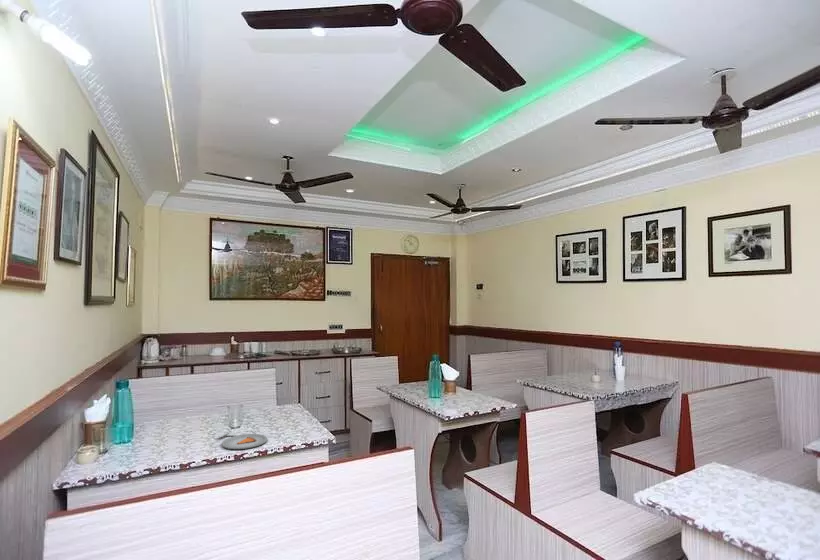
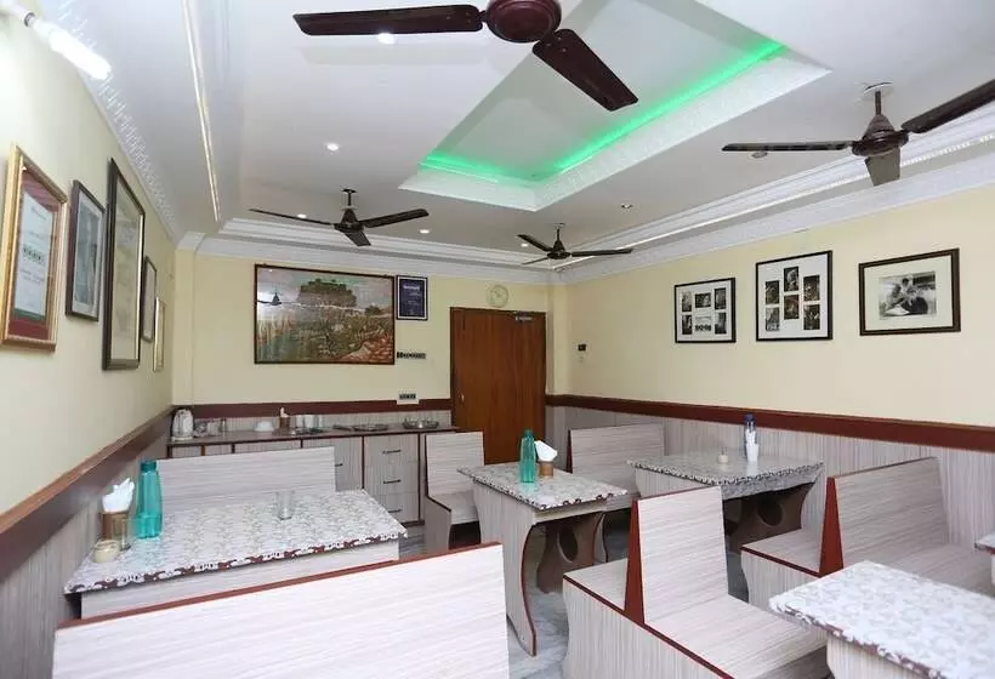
- dinner plate [217,431,268,450]
